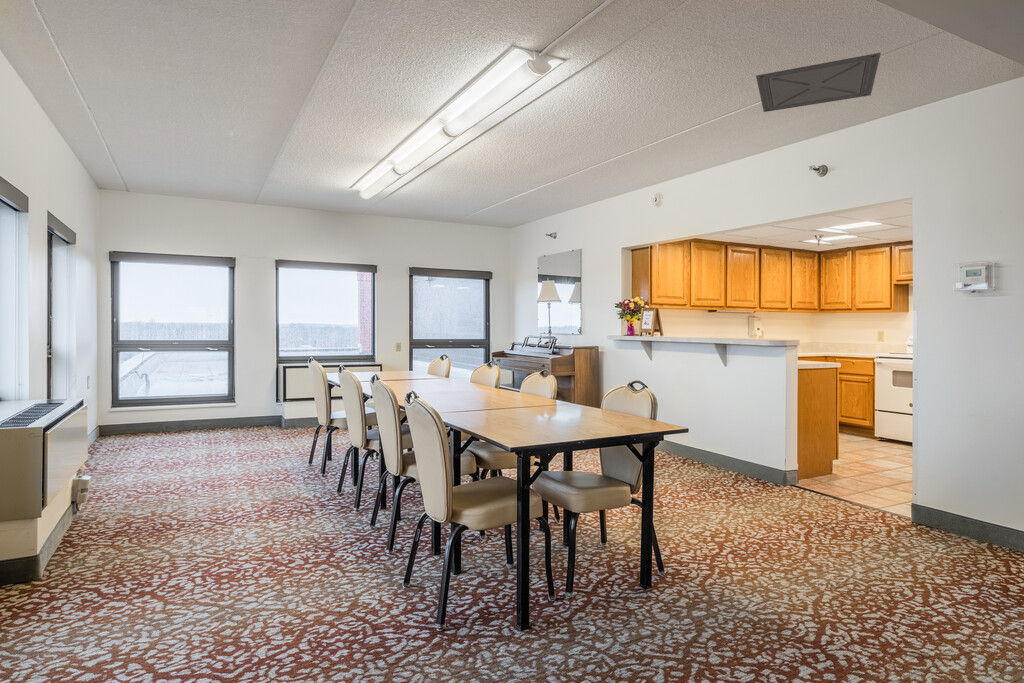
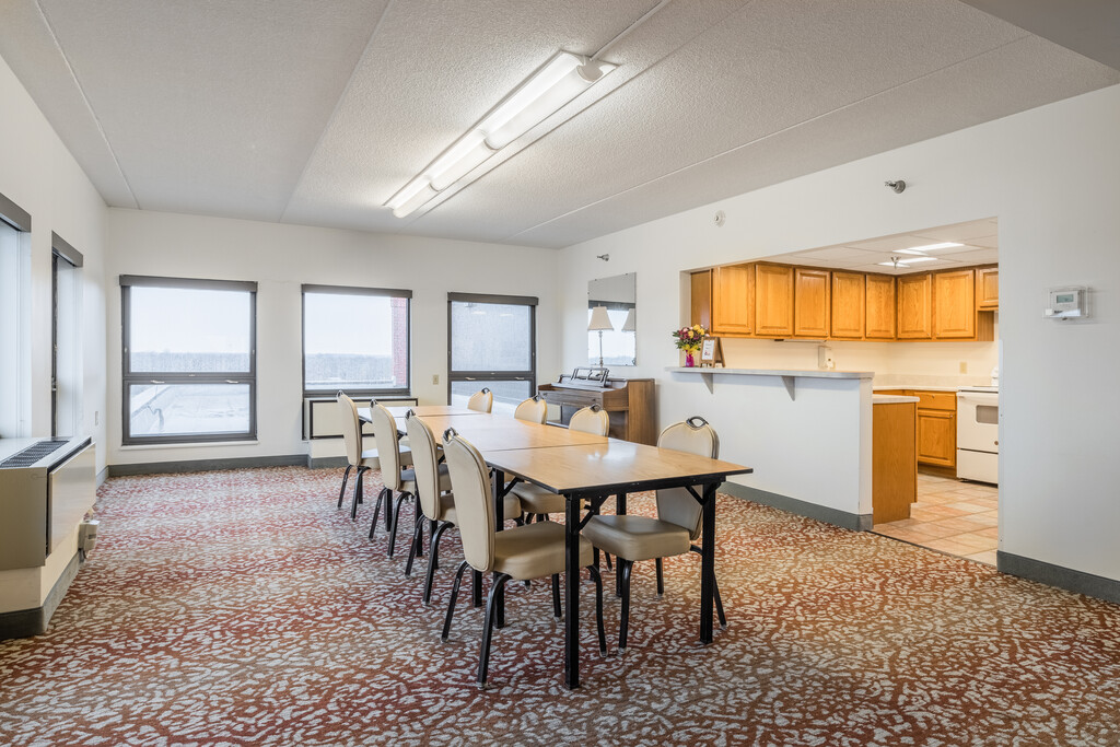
- ceiling vent [755,52,882,113]
